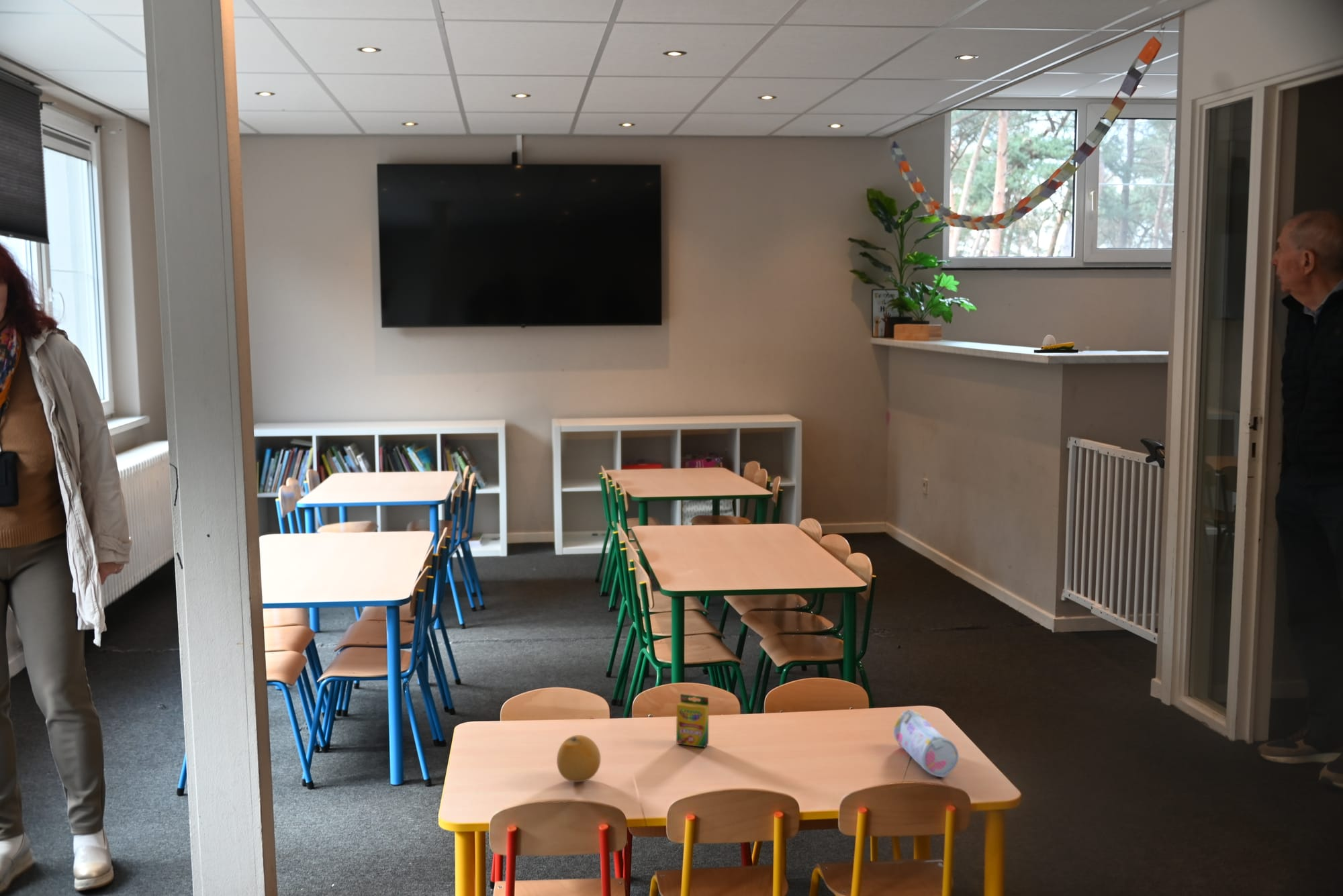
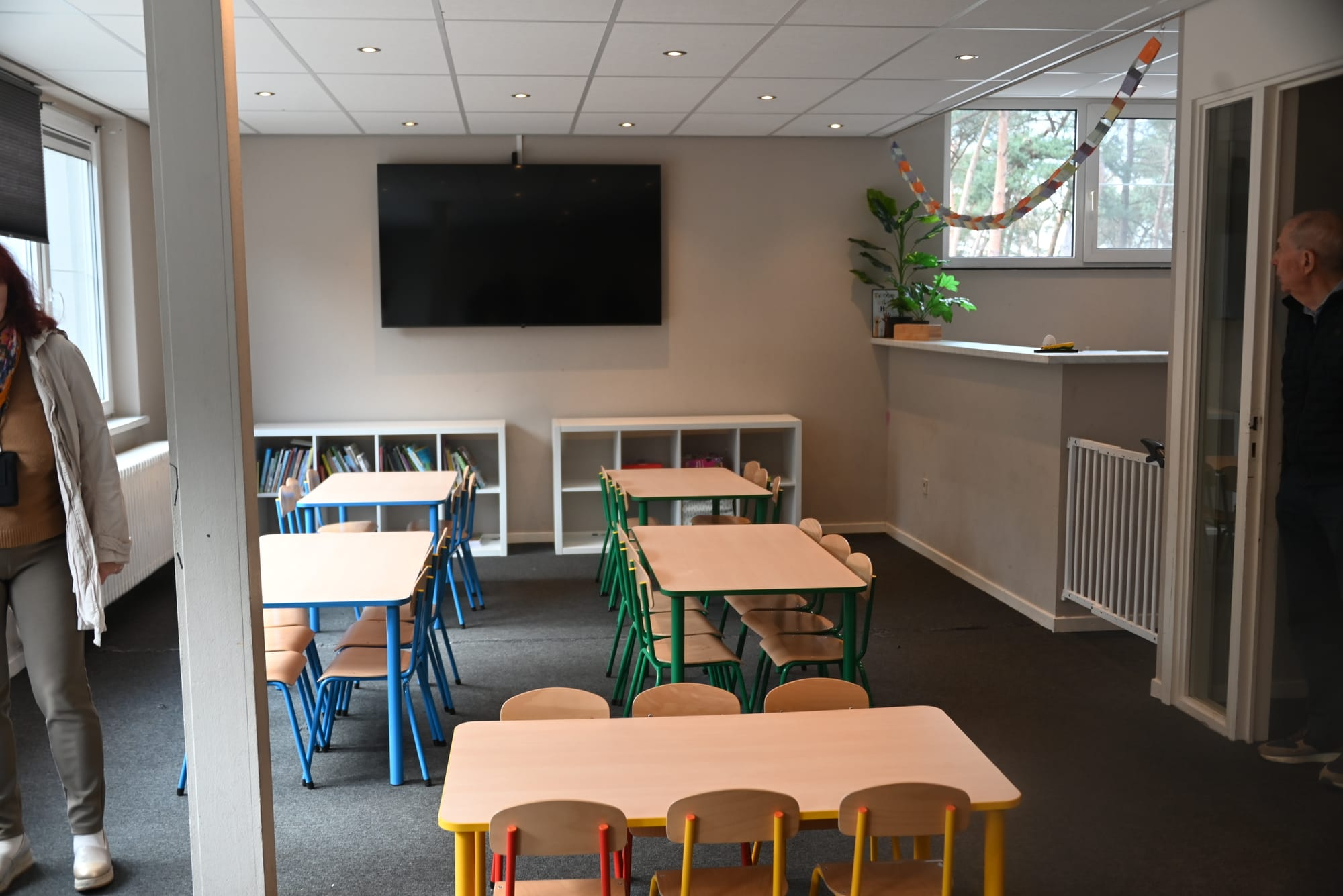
- fruit [556,734,602,783]
- pencil case [893,709,960,778]
- crayon box [676,693,710,748]
